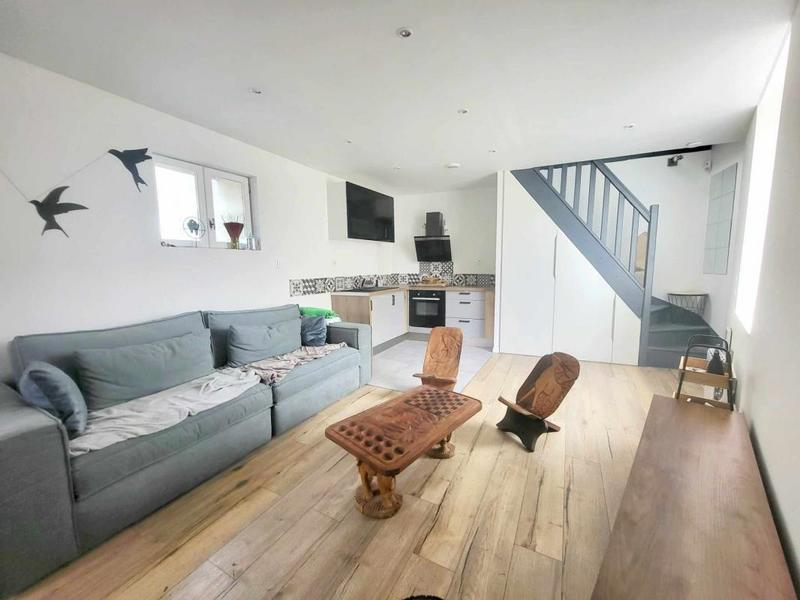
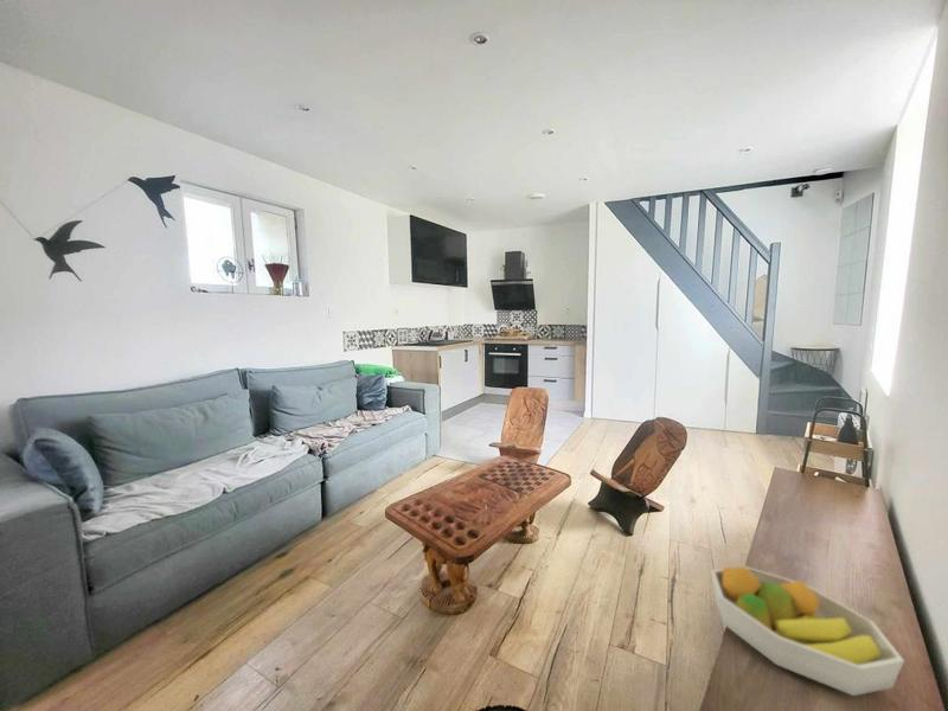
+ fruit bowl [710,565,905,697]
